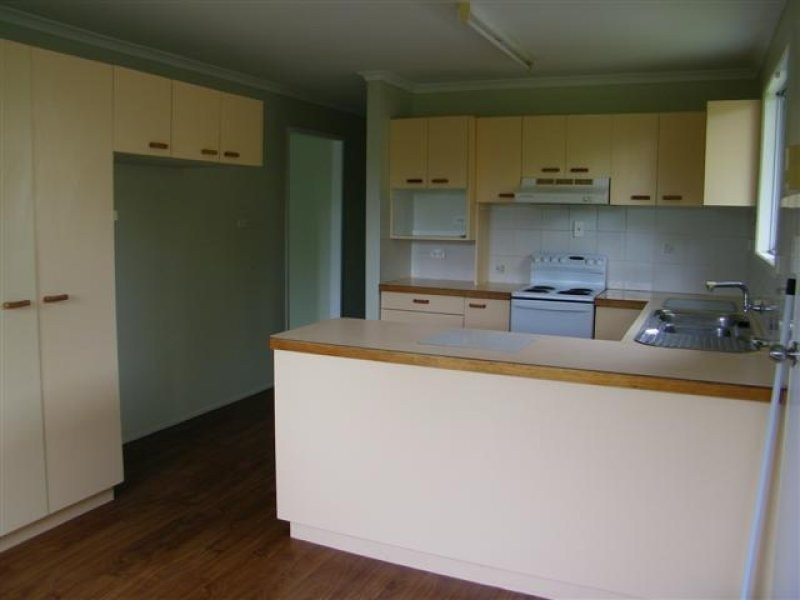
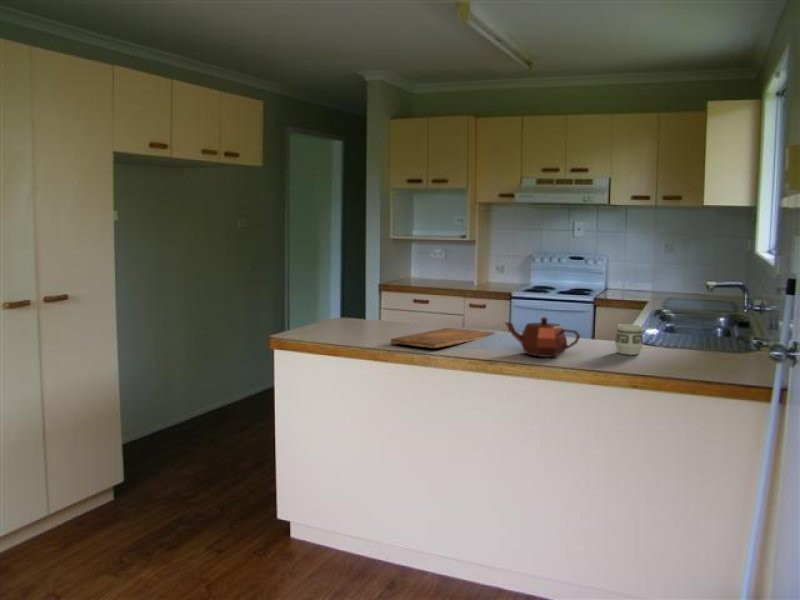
+ cup [614,323,644,356]
+ cutting board [390,327,496,349]
+ teapot [503,316,581,358]
